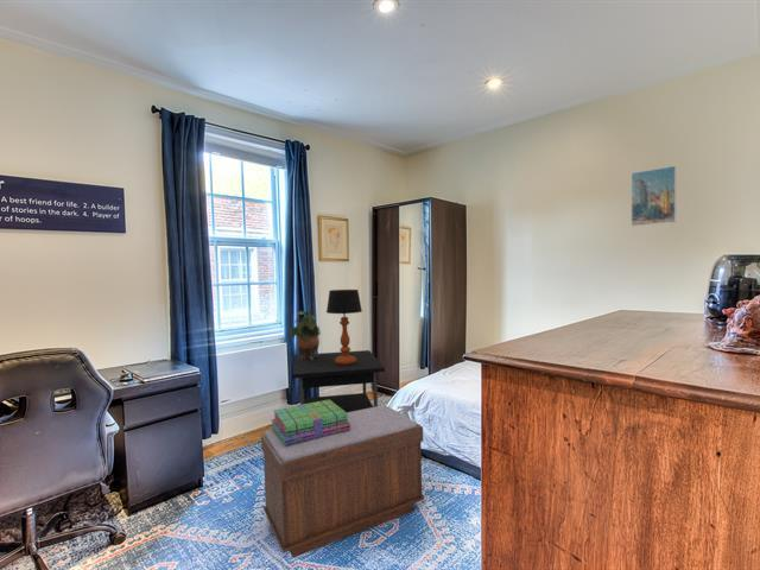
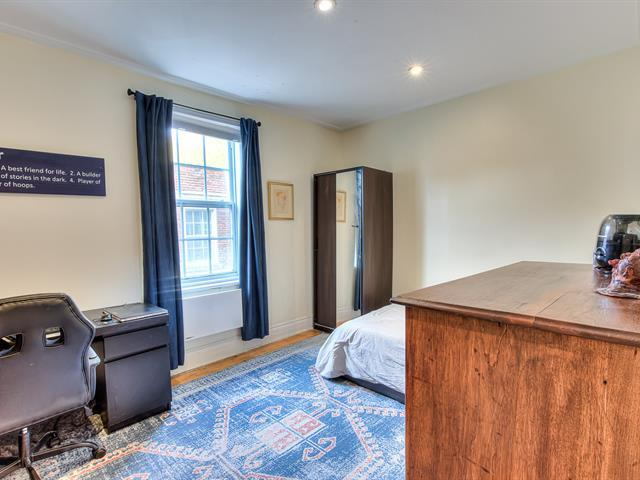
- potted plant [289,310,322,360]
- nightstand [291,349,386,413]
- bench [260,404,425,559]
- stack of books [270,400,350,445]
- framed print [629,164,678,228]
- table lamp [325,289,363,366]
